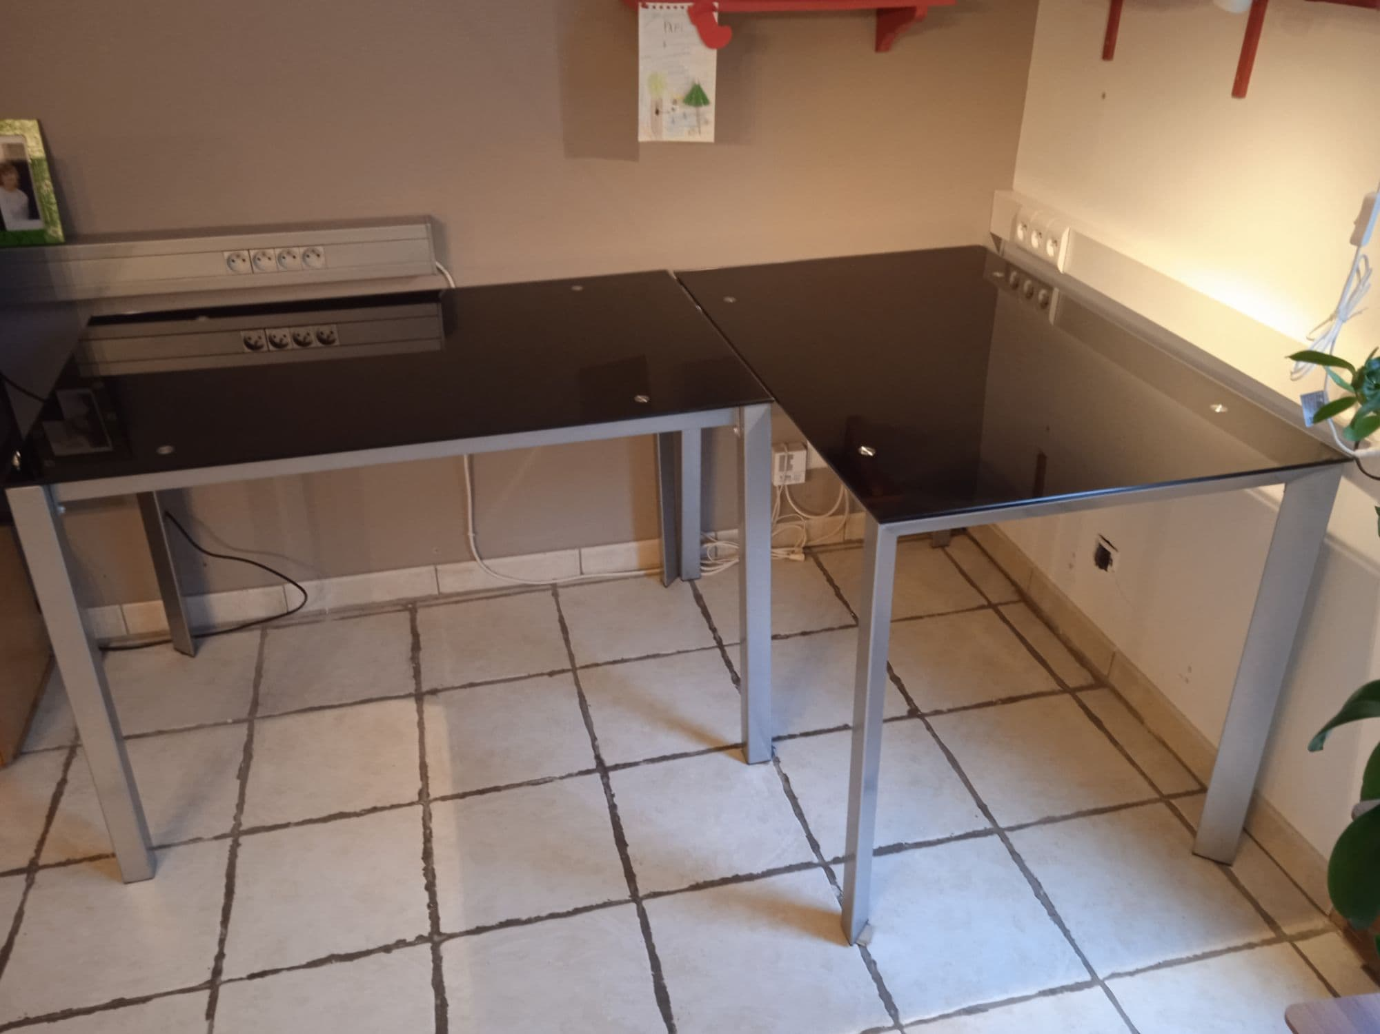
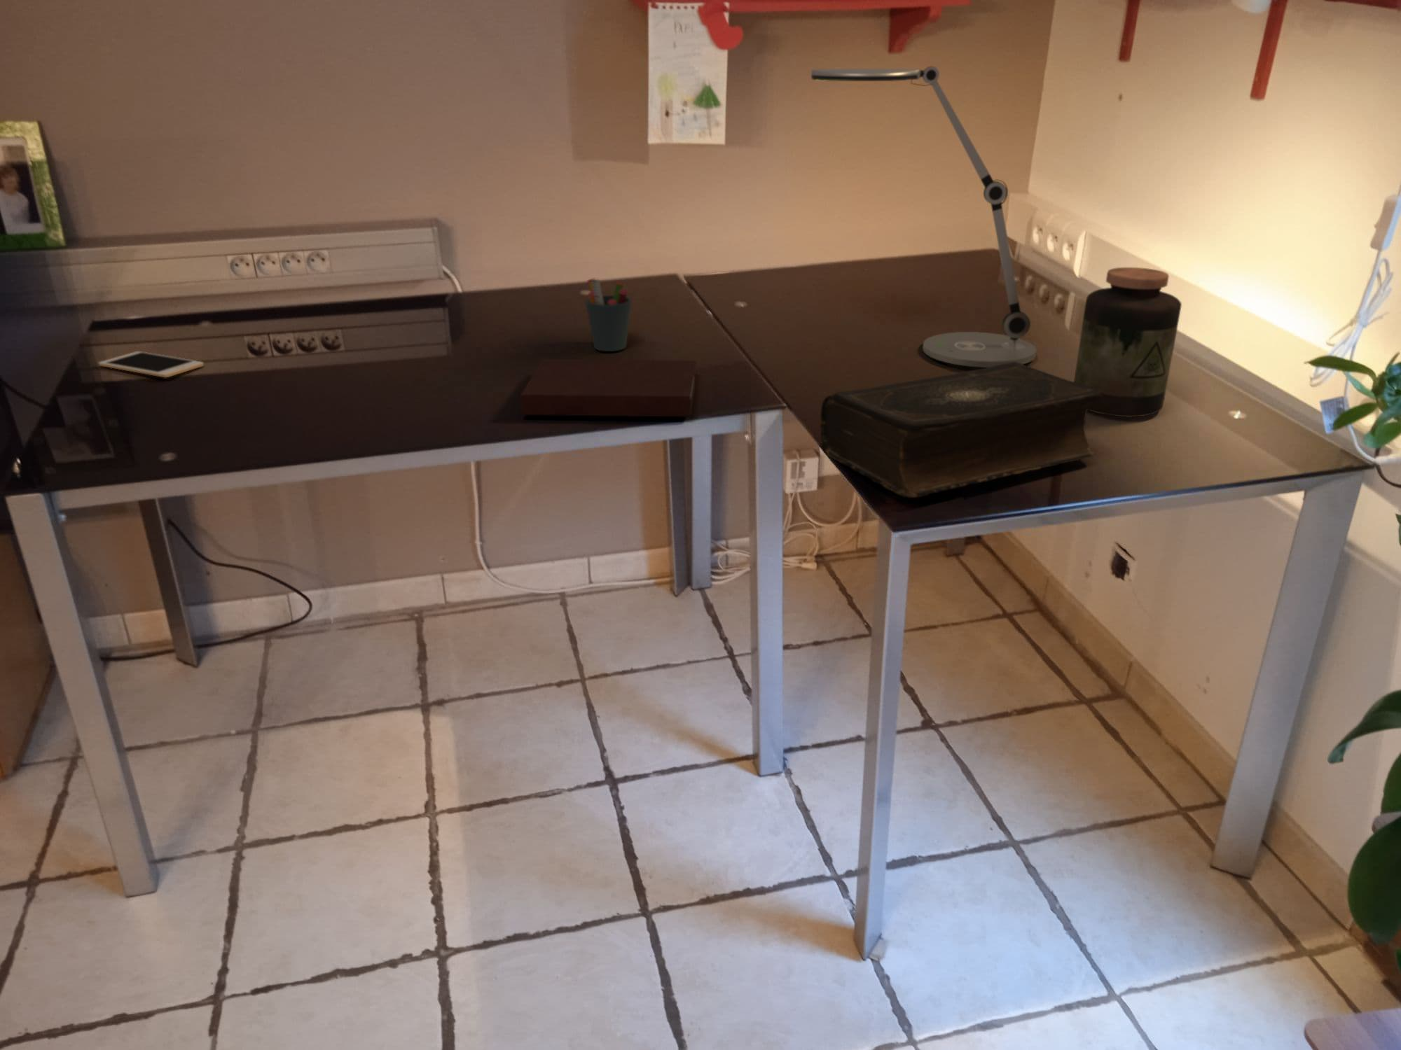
+ jar [1073,267,1183,418]
+ desk lamp [811,66,1037,368]
+ cell phone [98,351,204,378]
+ book [820,362,1104,499]
+ pen holder [585,278,632,352]
+ notebook [520,358,697,417]
